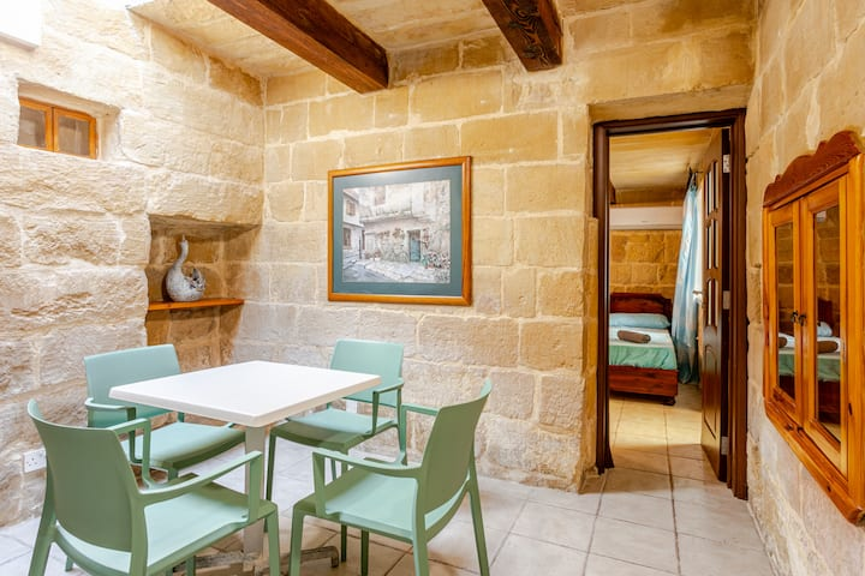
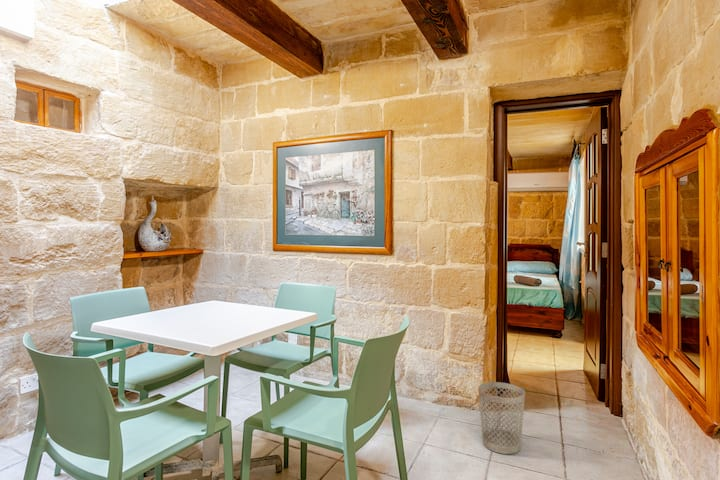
+ wastebasket [477,381,526,455]
